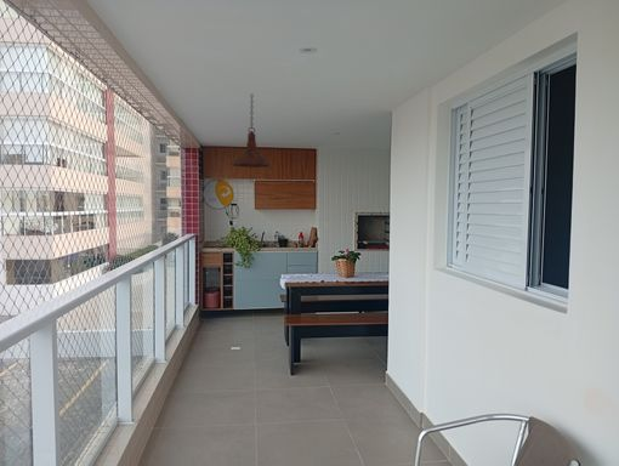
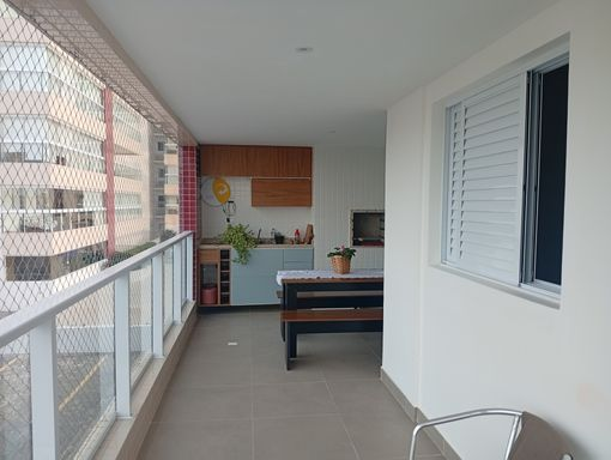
- pendant light [229,92,273,169]
